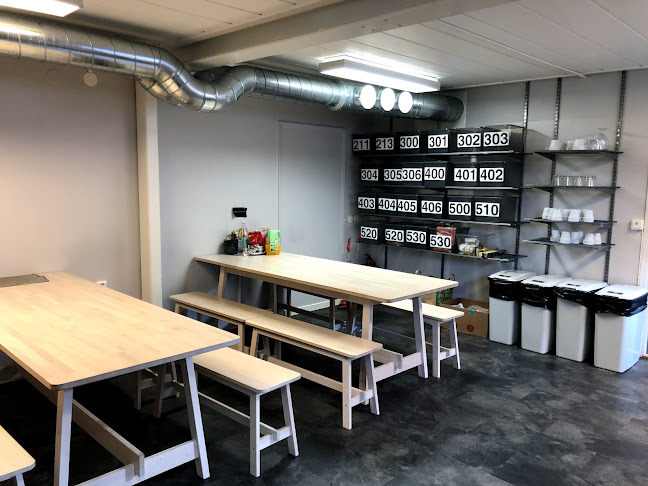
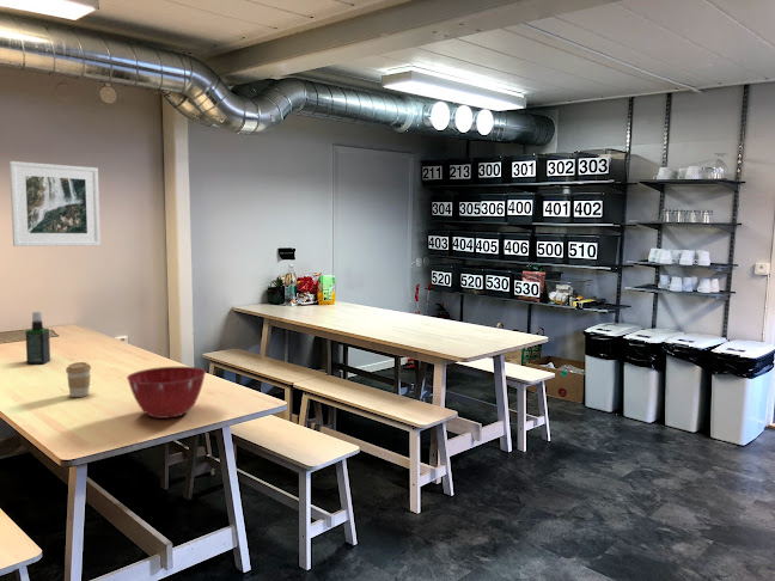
+ spray bottle [24,311,51,365]
+ coffee cup [65,361,92,398]
+ mixing bowl [126,366,207,420]
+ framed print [8,160,102,247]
